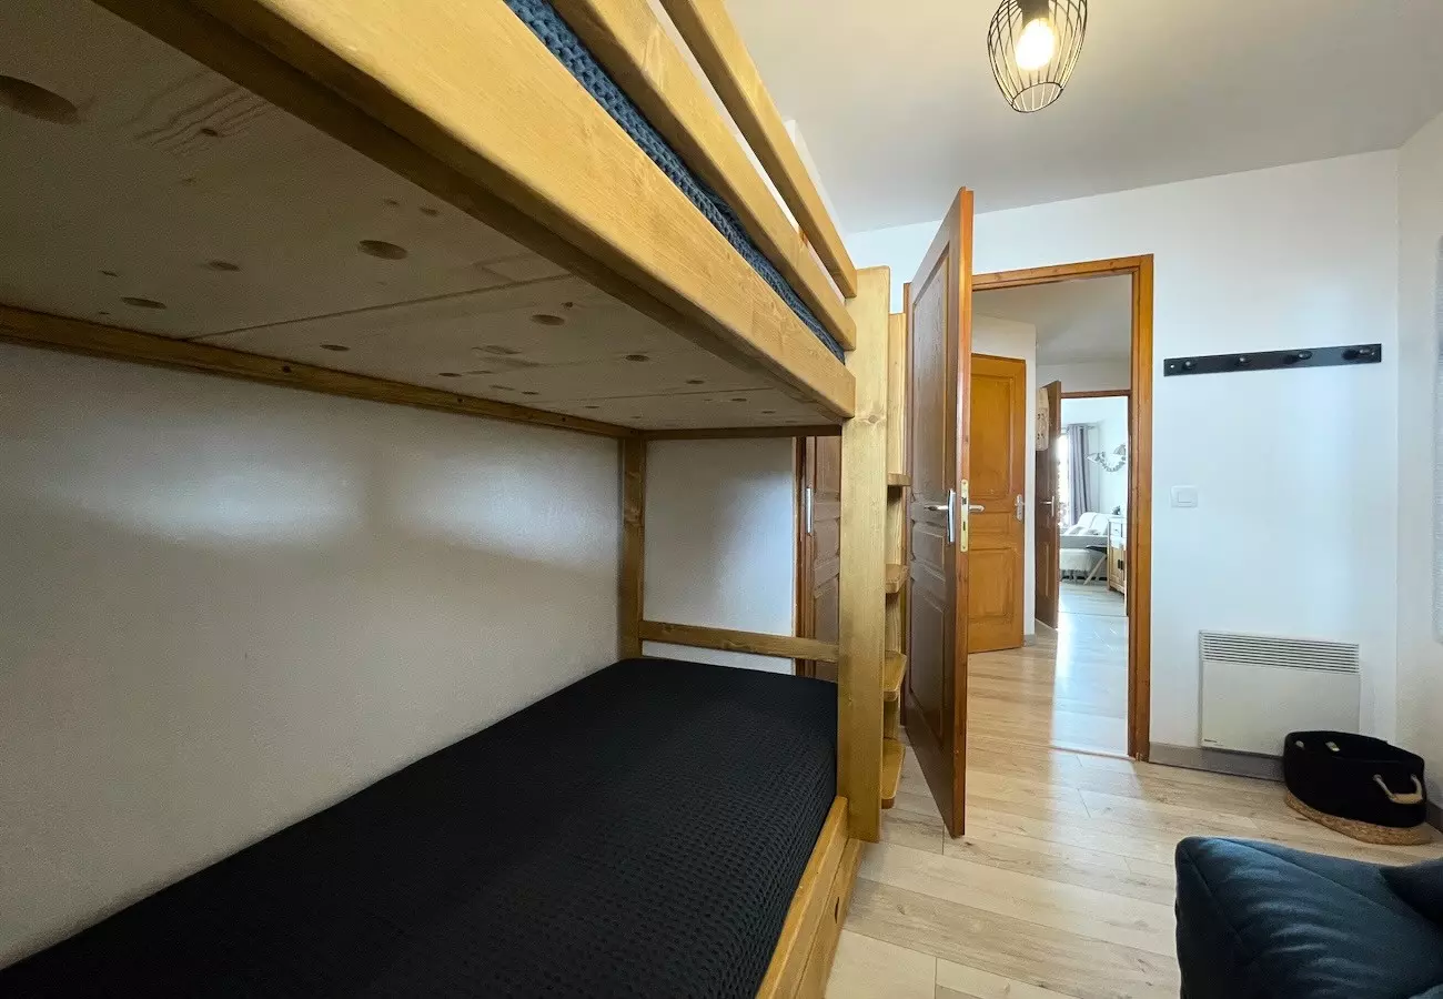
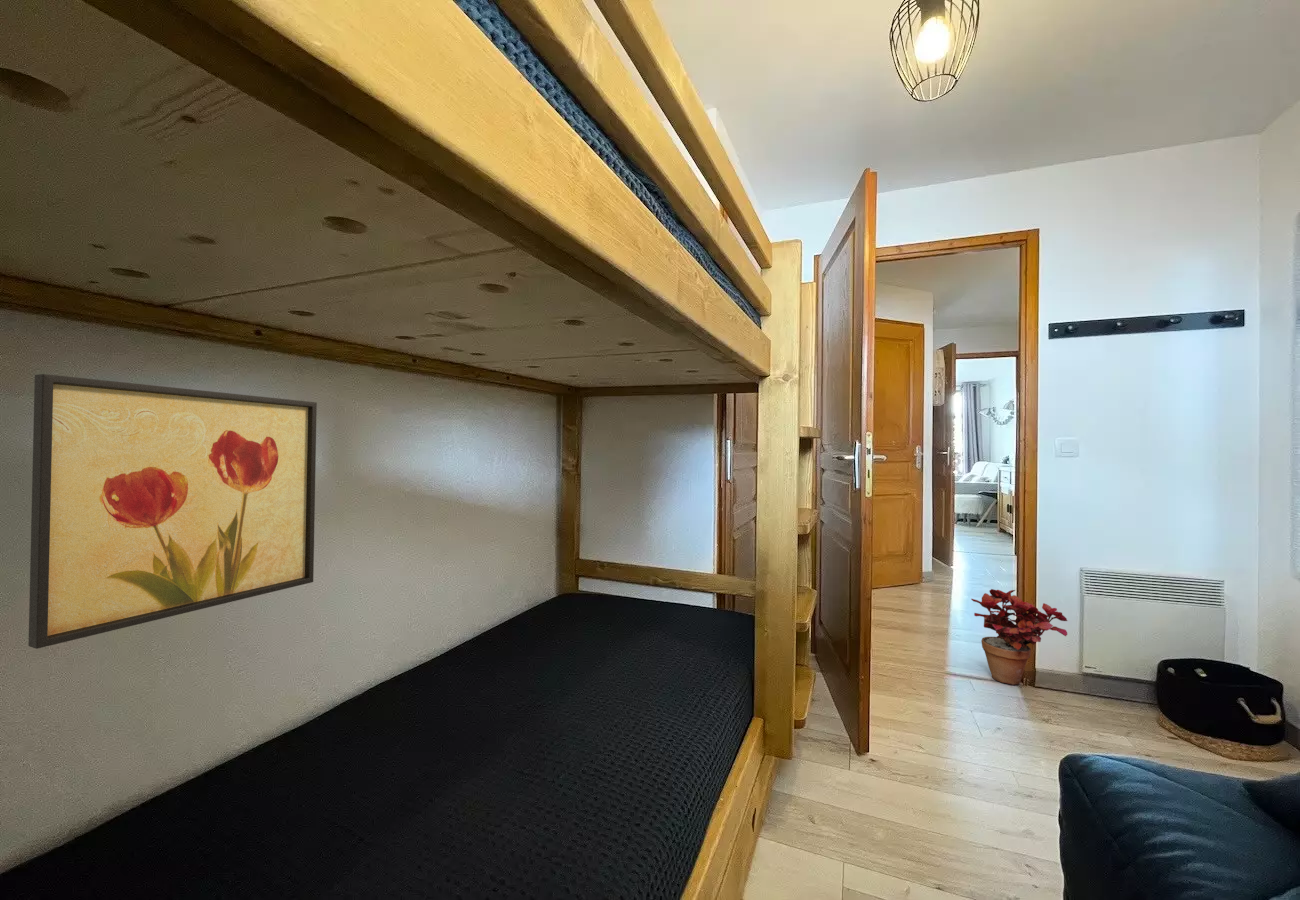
+ potted plant [970,588,1068,686]
+ wall art [28,373,318,650]
